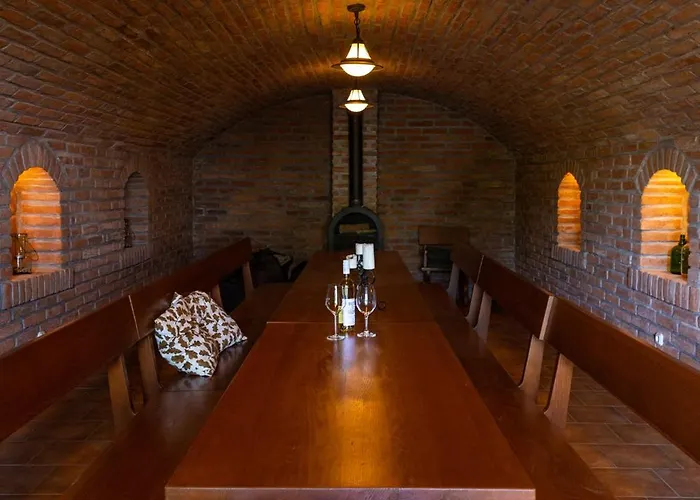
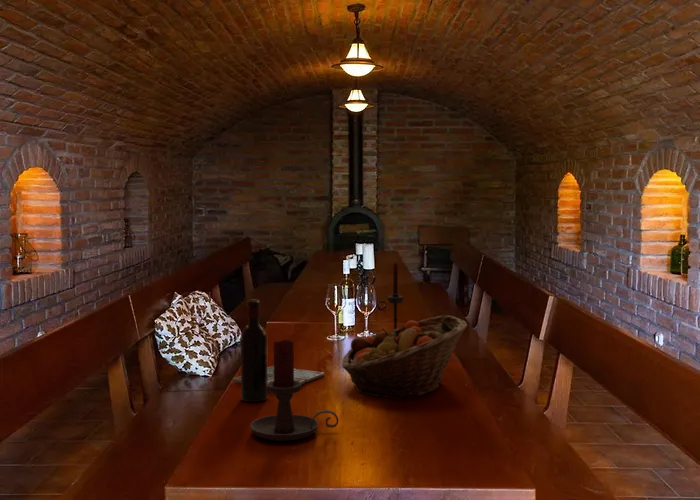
+ fruit basket [341,314,469,400]
+ drink coaster [232,365,325,385]
+ wine bottle [240,299,269,403]
+ candle holder [249,338,339,442]
+ candle holder [386,258,405,330]
